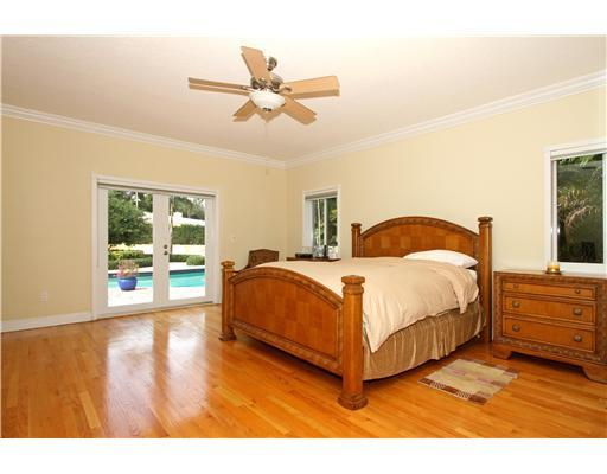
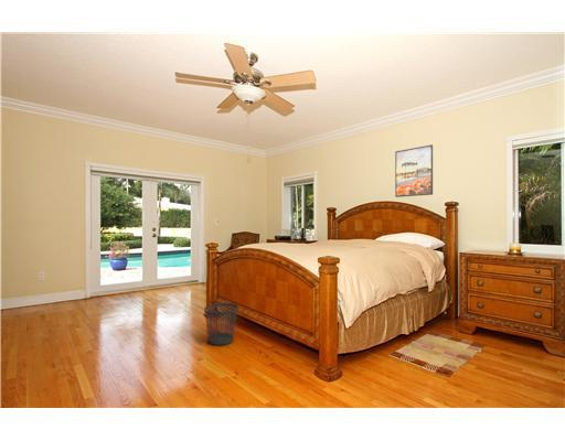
+ wastebasket [203,302,239,346]
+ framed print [394,143,434,198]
